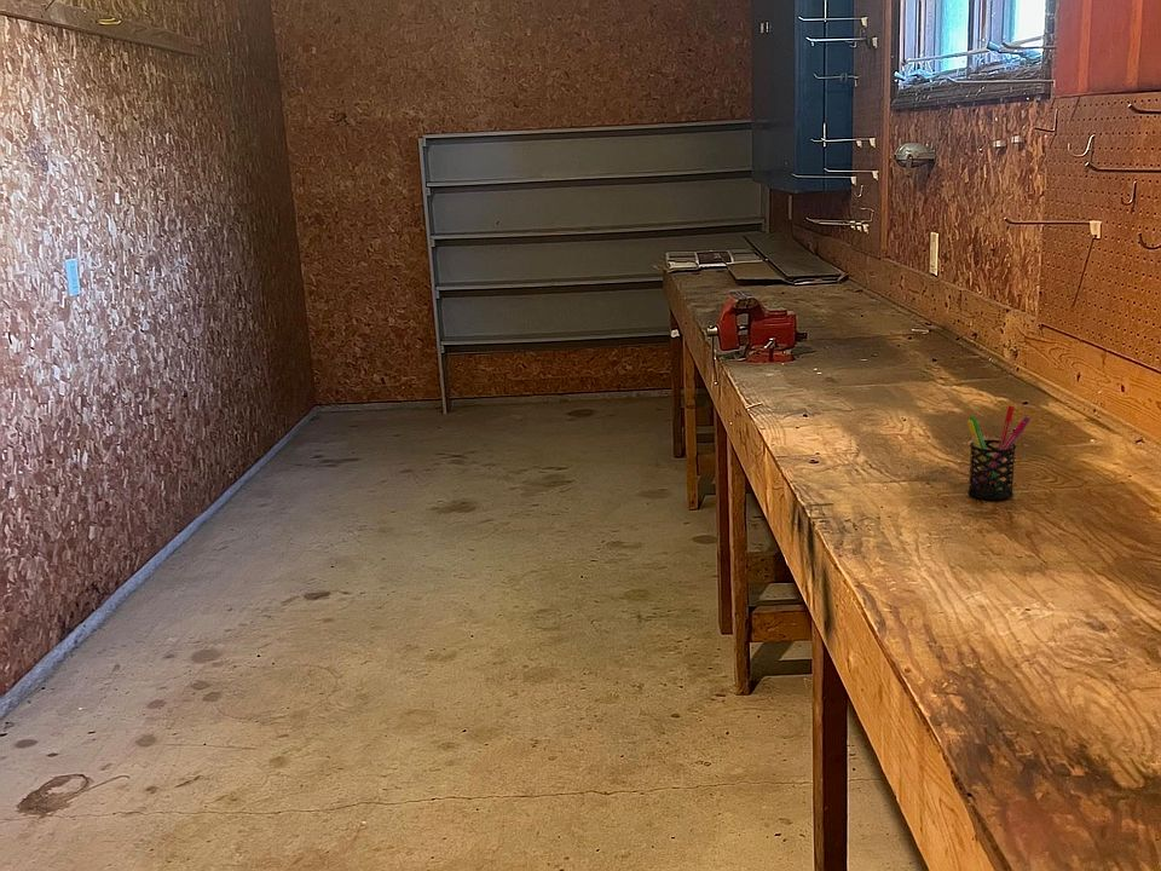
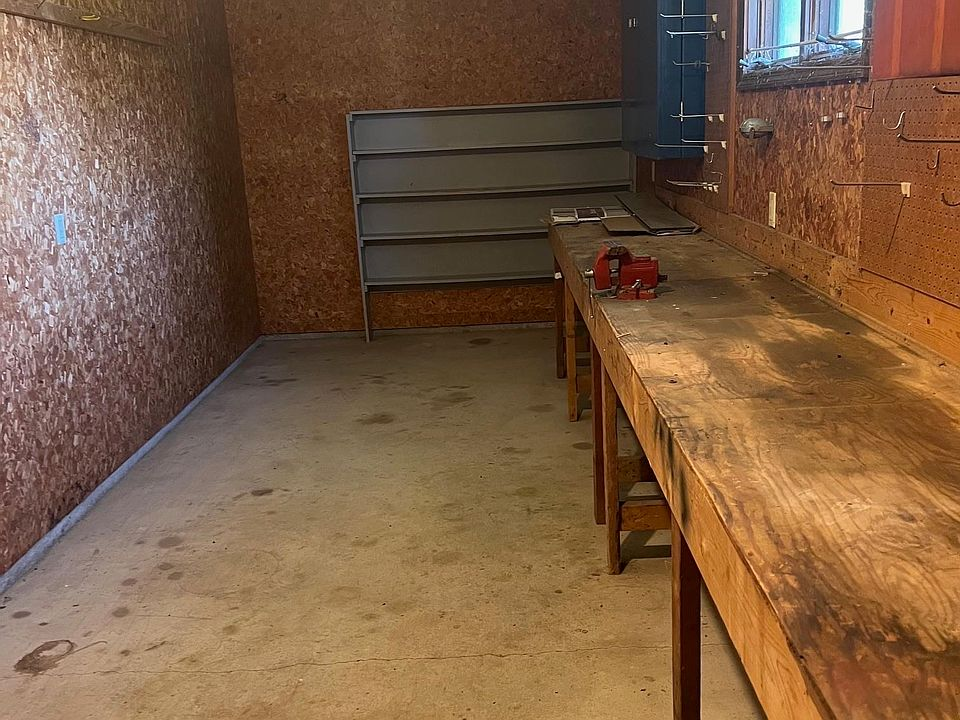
- pen holder [966,404,1032,501]
